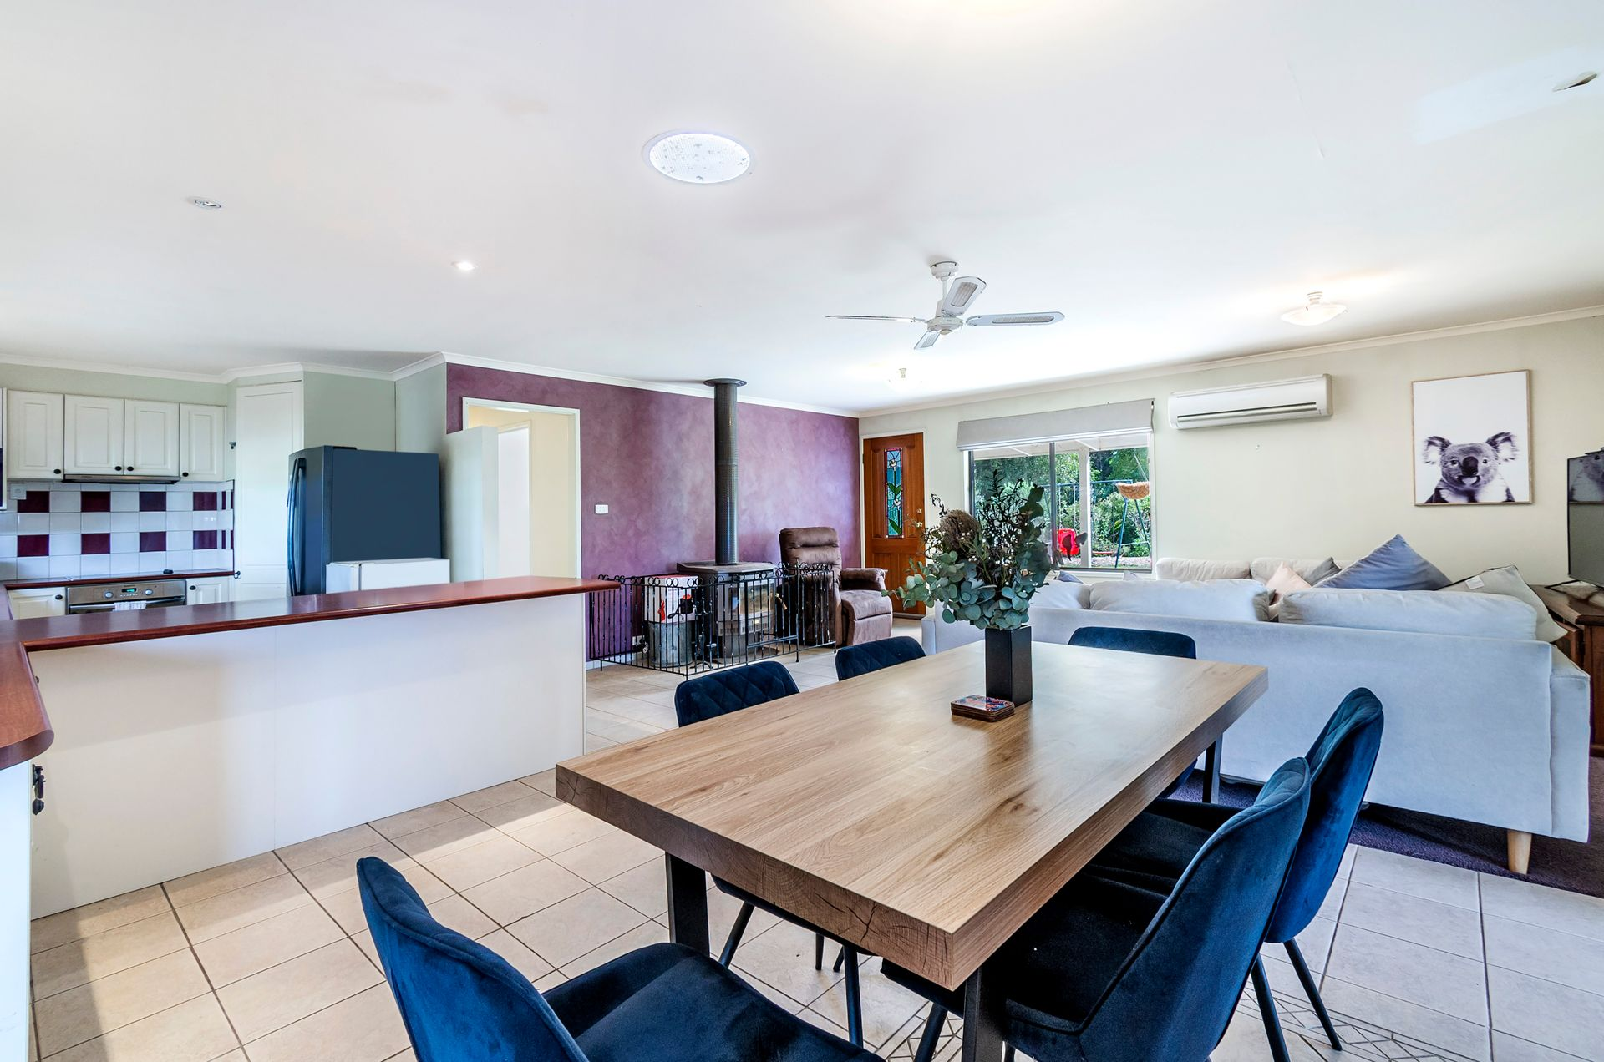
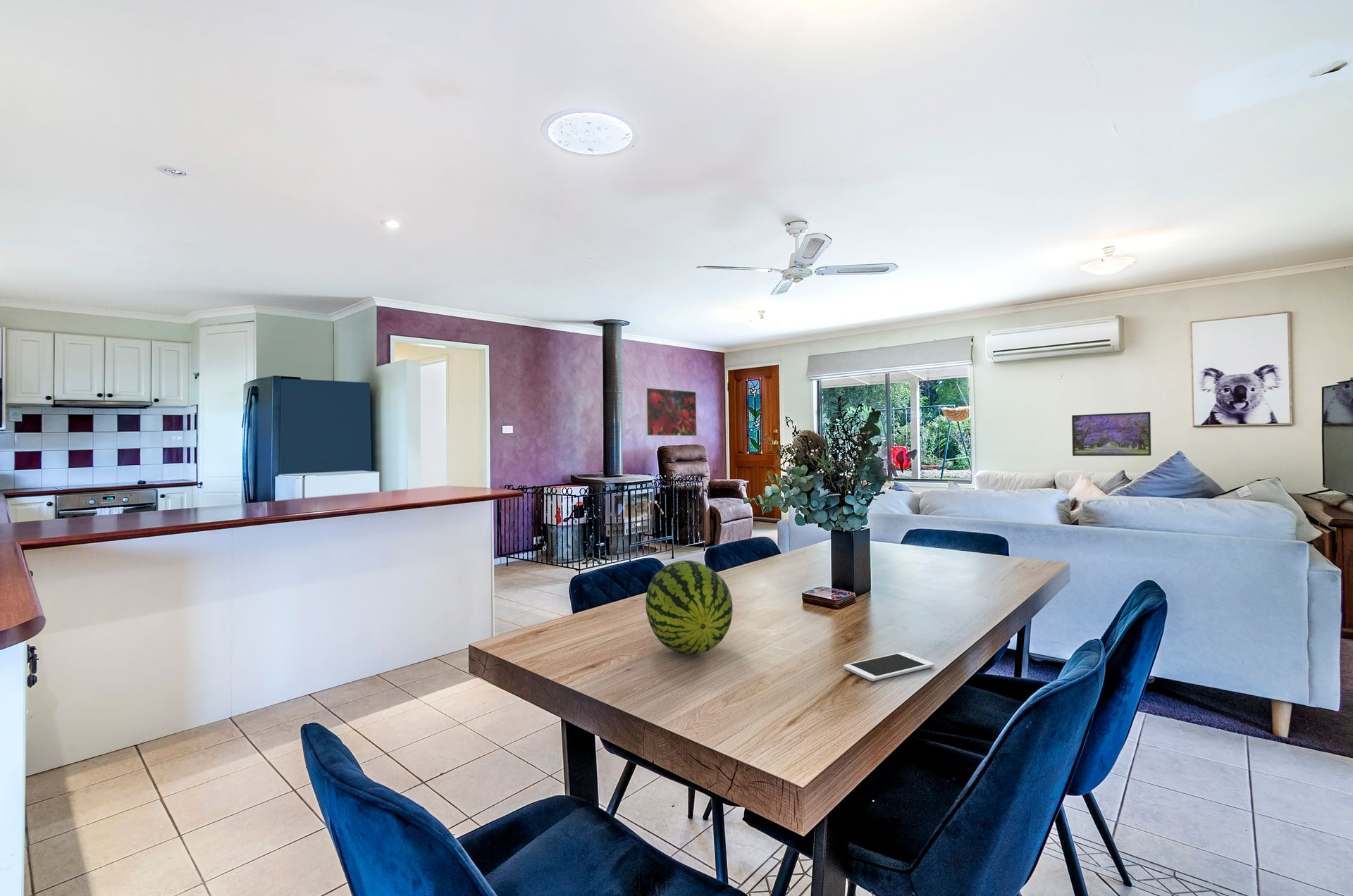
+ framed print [644,387,698,437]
+ cell phone [843,652,935,682]
+ fruit [645,560,734,655]
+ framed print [1071,411,1151,456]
